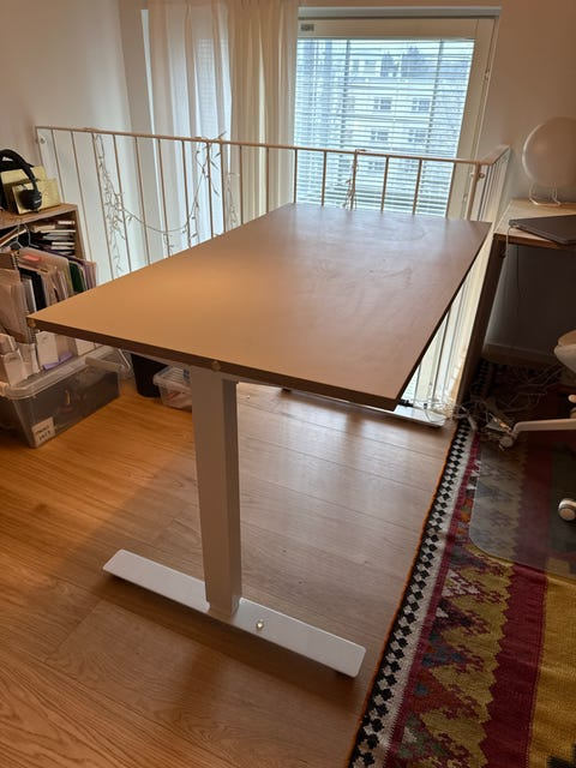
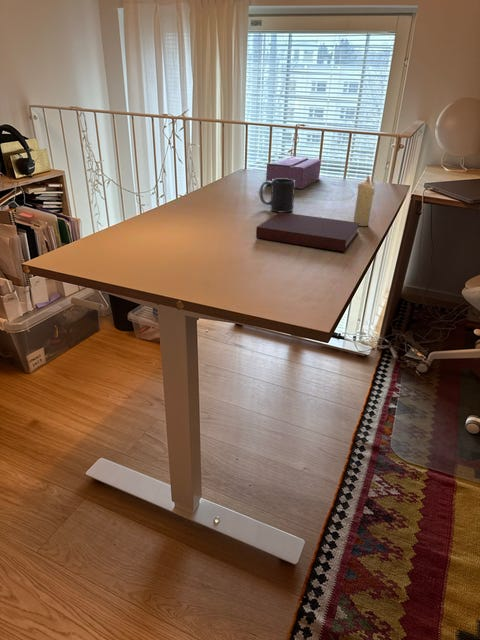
+ tissue box [265,155,322,189]
+ candle [352,175,375,227]
+ notebook [255,212,360,253]
+ mug [258,178,296,213]
